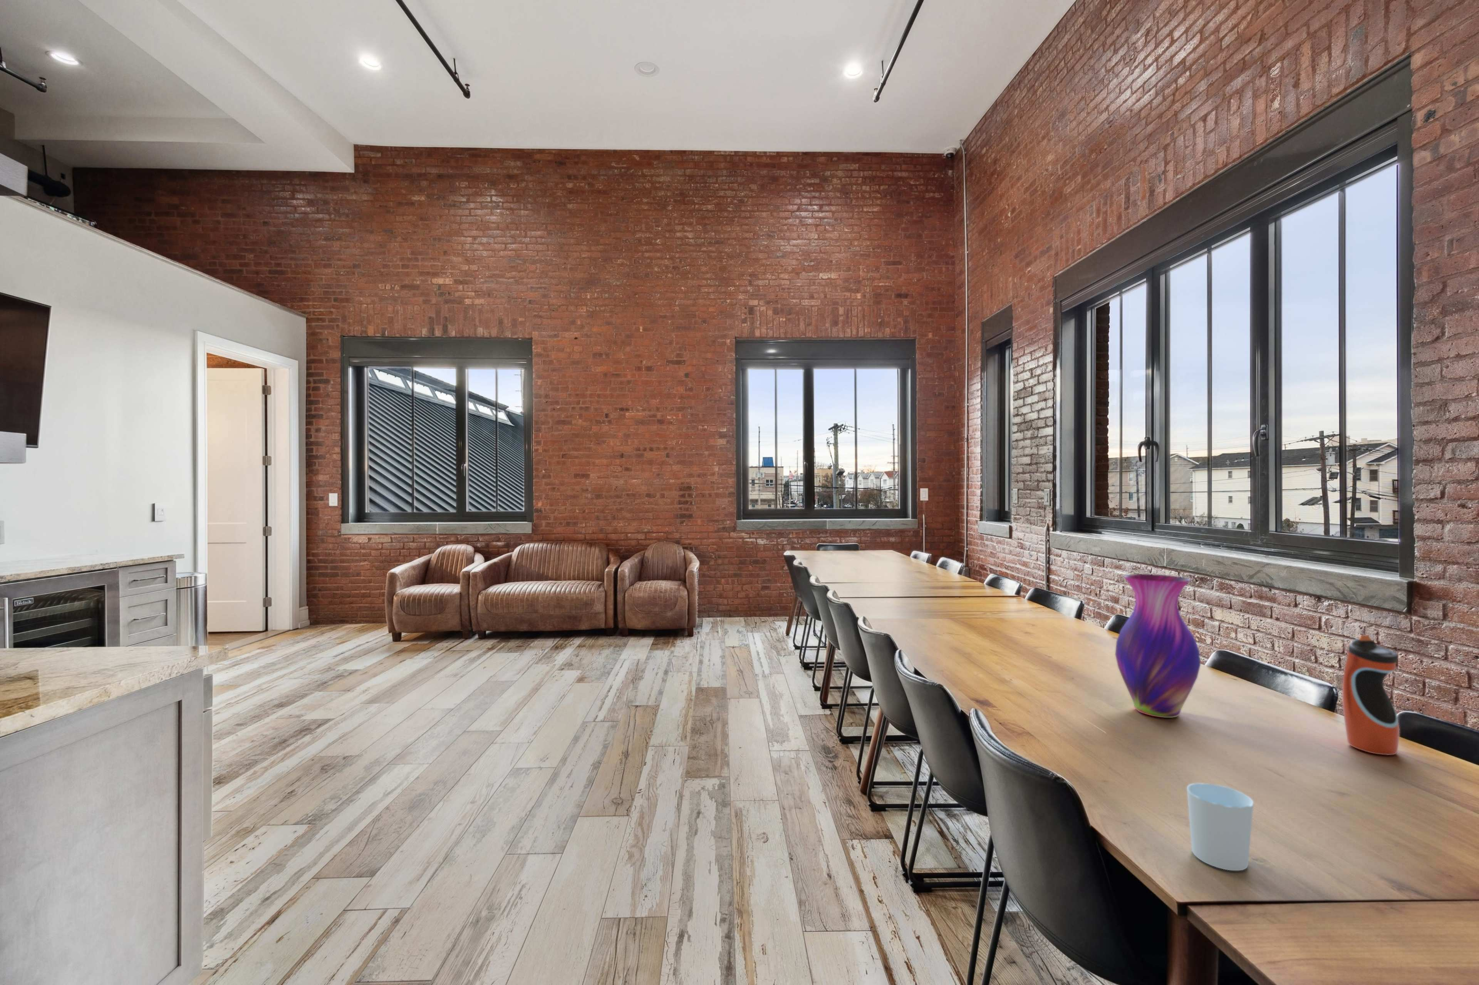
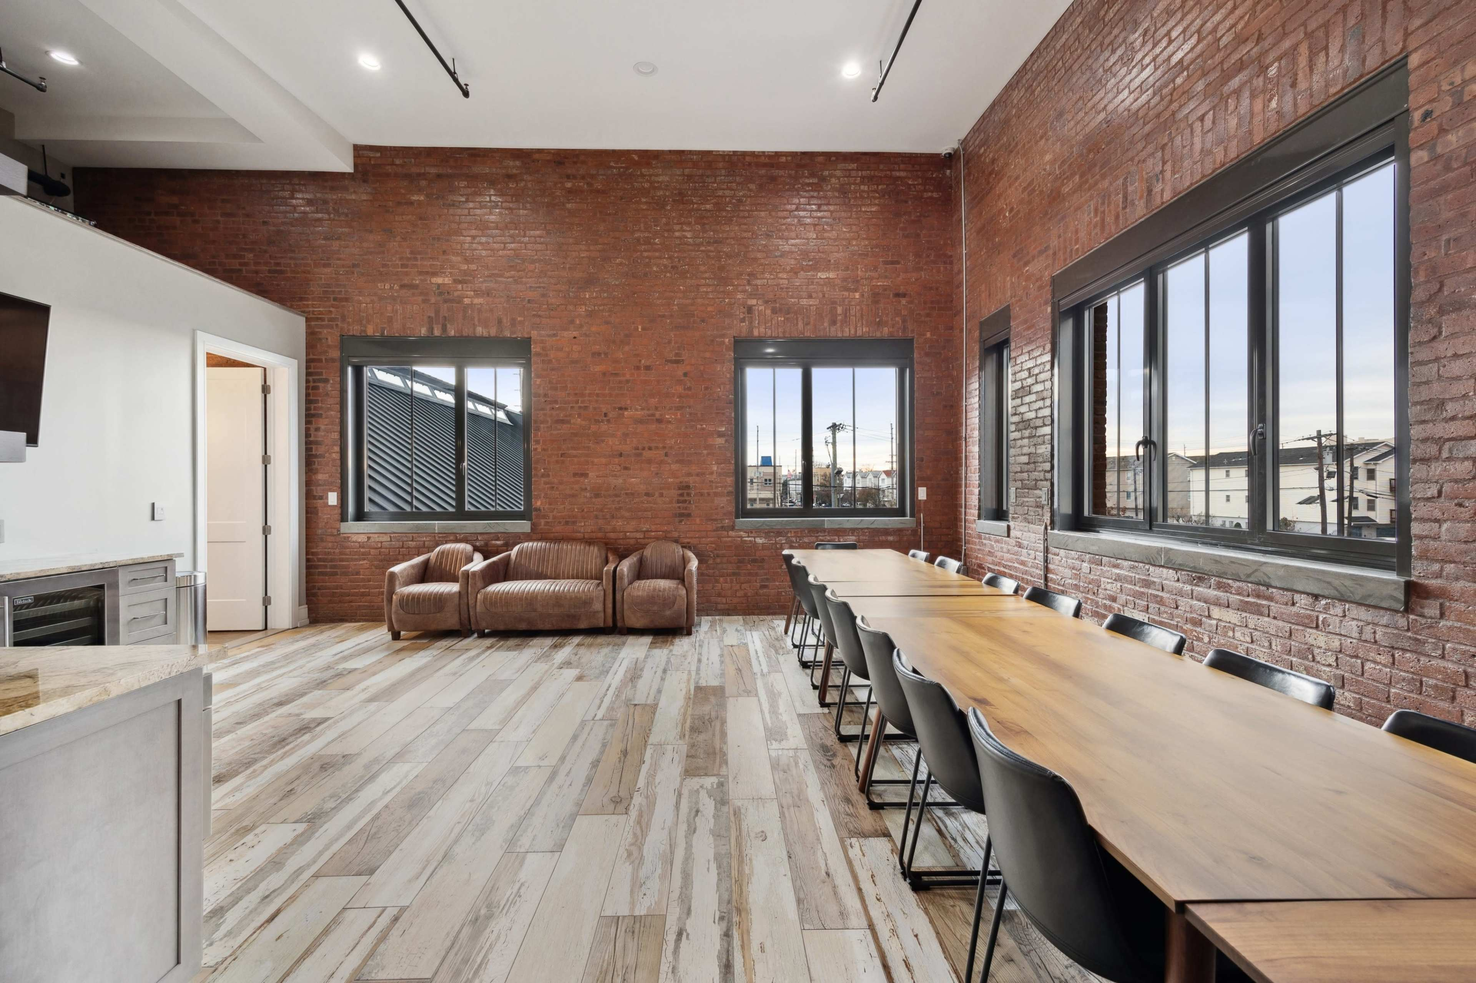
- vase [1115,574,1201,718]
- water bottle [1342,634,1400,755]
- cup [1186,783,1254,871]
